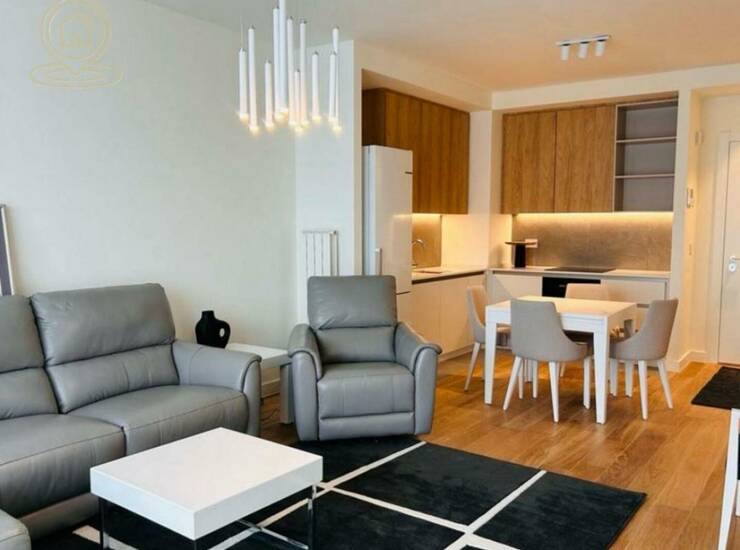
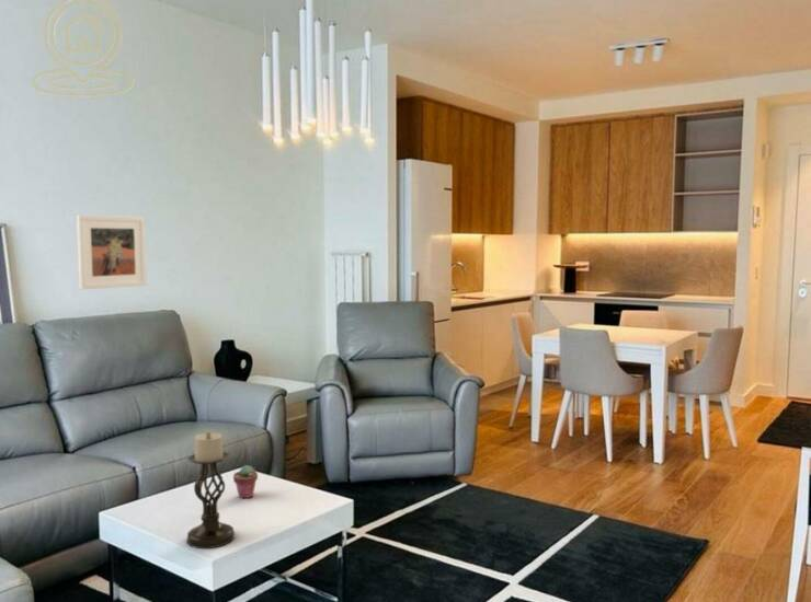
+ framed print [76,215,148,290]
+ potted succulent [232,464,259,499]
+ candle holder [185,430,236,549]
